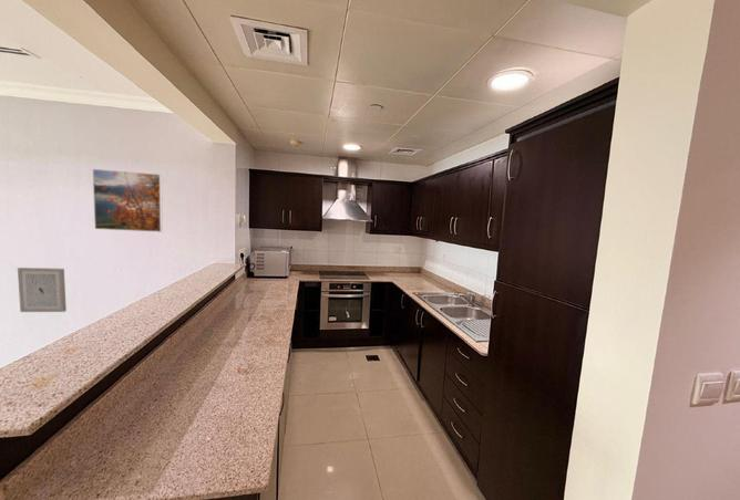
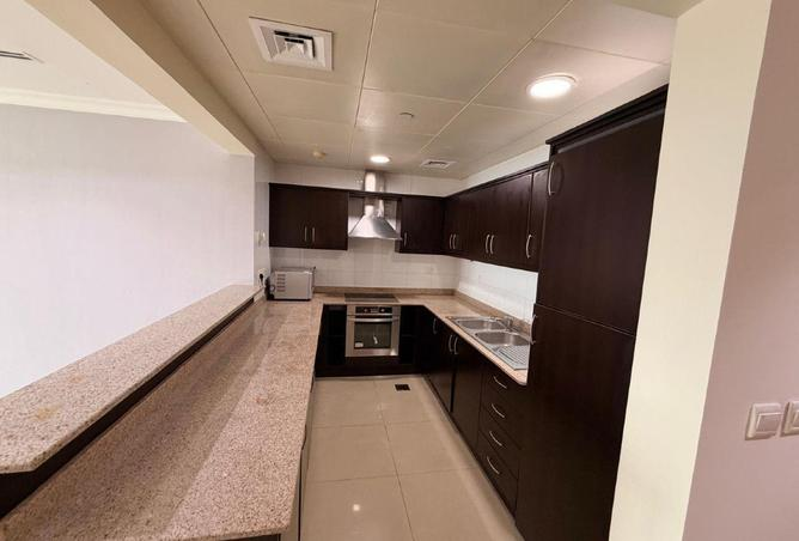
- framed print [92,168,164,233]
- wall art [17,267,68,313]
